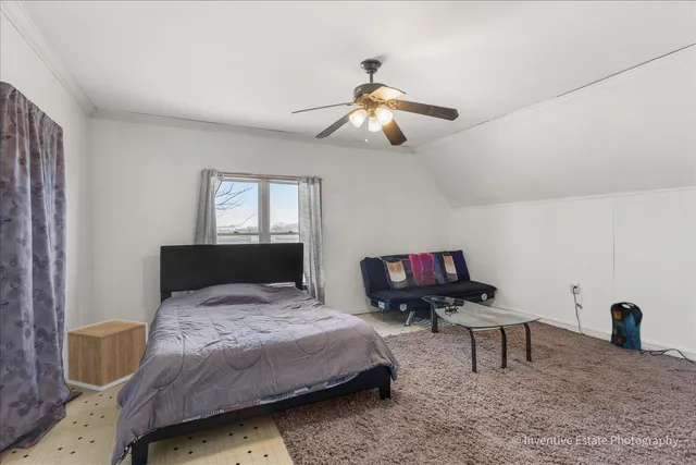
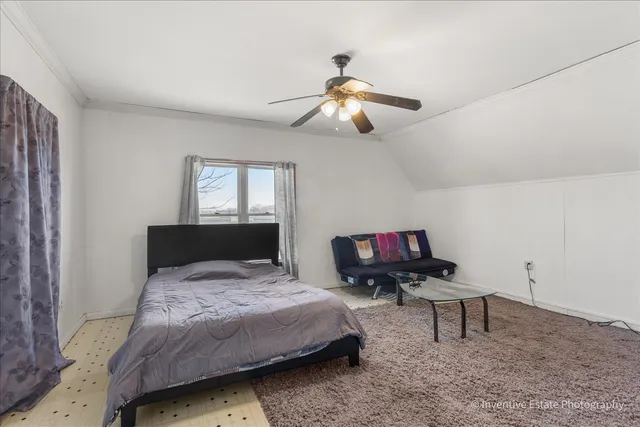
- nightstand [64,318,149,392]
- pouch [609,301,644,351]
